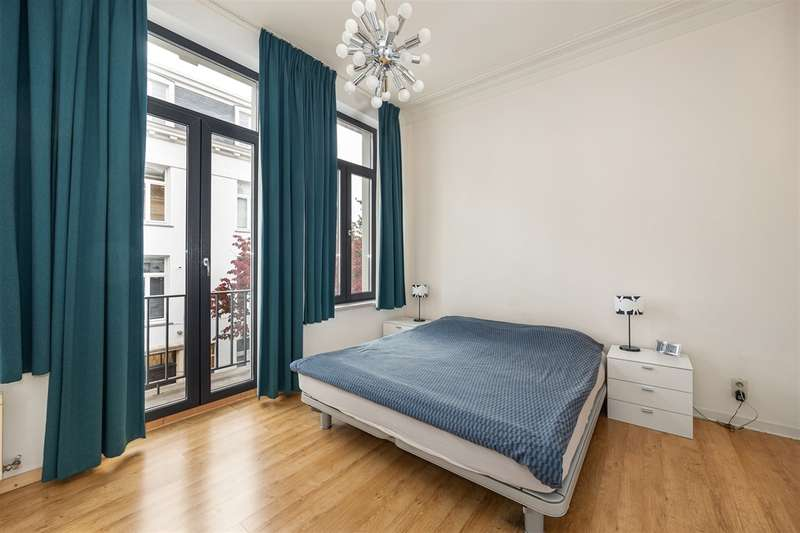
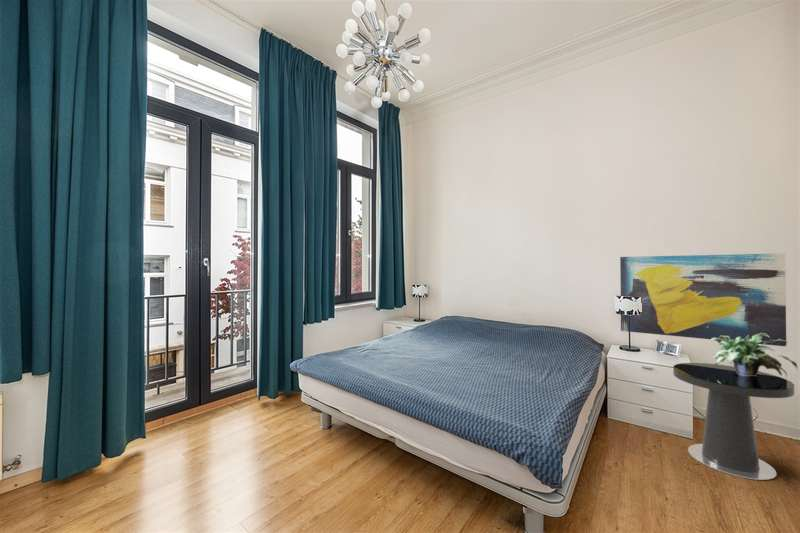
+ wall art [619,252,787,347]
+ side table [672,362,795,481]
+ potted plant [710,333,799,379]
